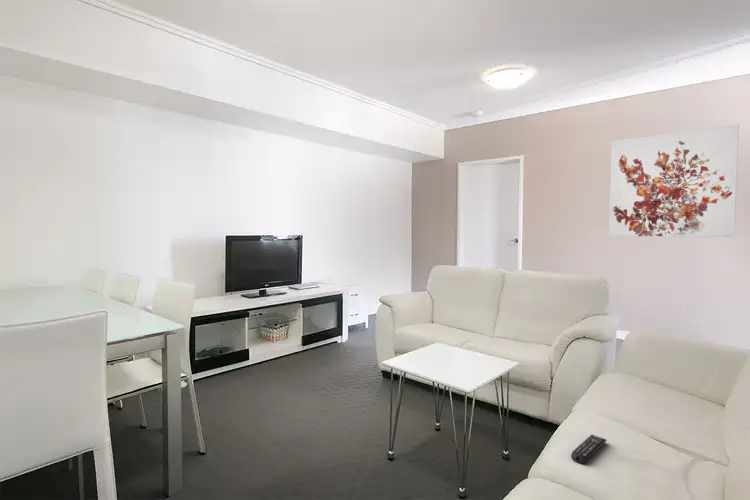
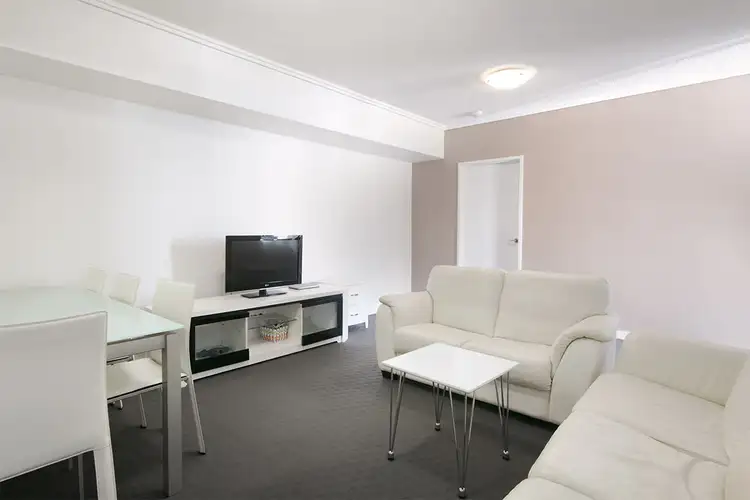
- wall art [608,123,740,238]
- remote control [570,434,608,465]
